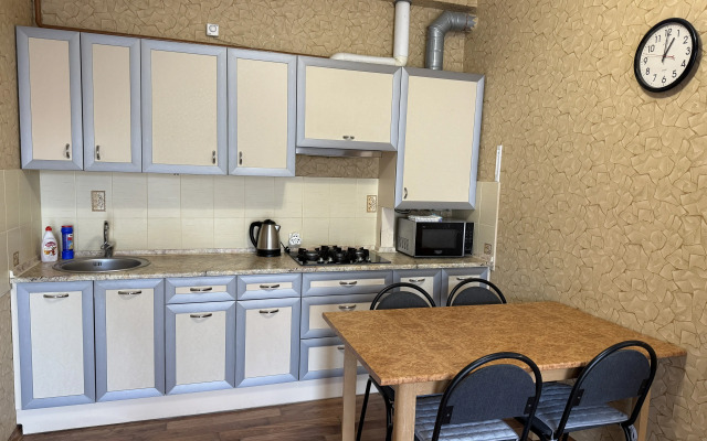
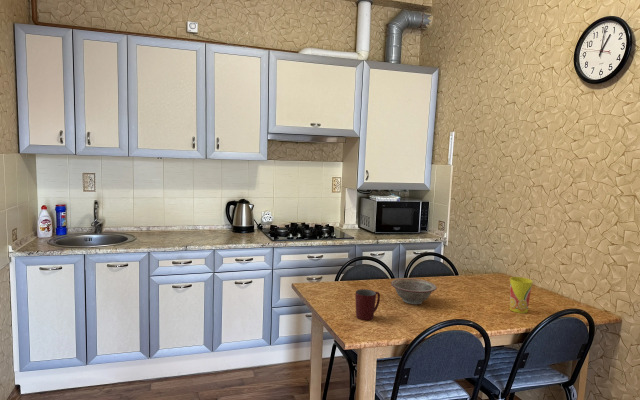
+ decorative bowl [390,277,438,305]
+ mug [355,288,381,321]
+ cup [509,276,533,314]
